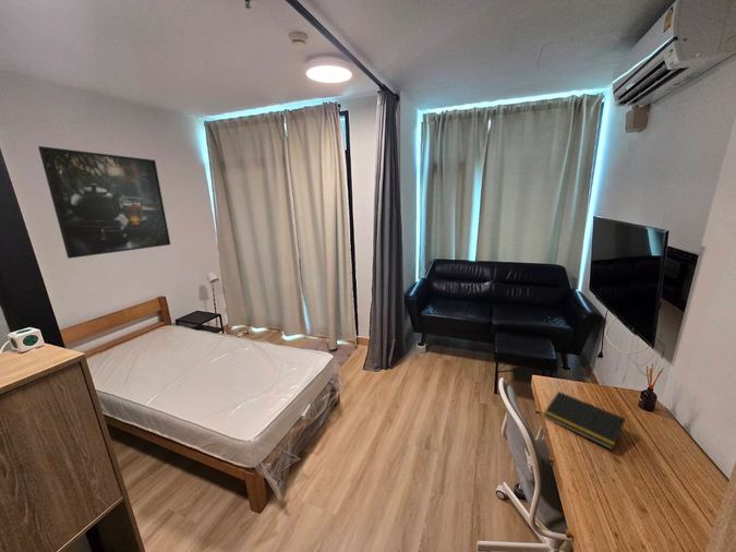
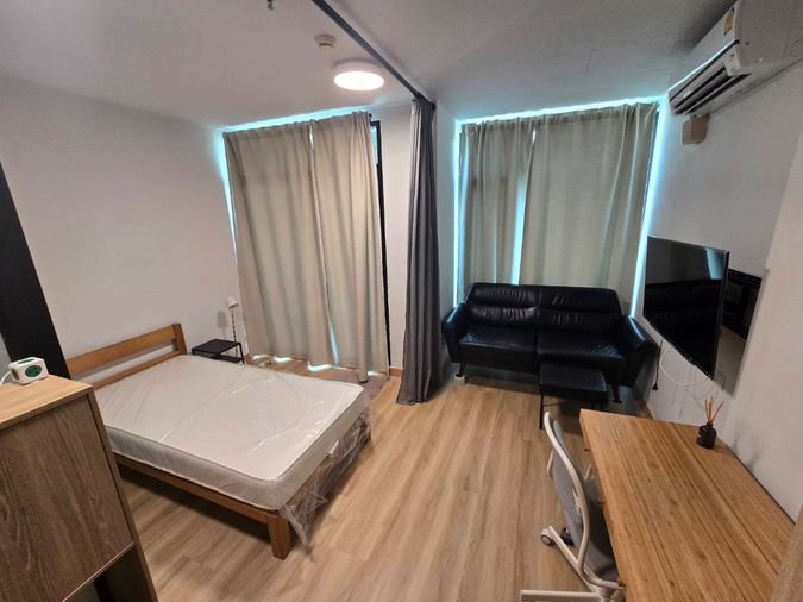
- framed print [37,145,171,260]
- notepad [542,391,626,451]
